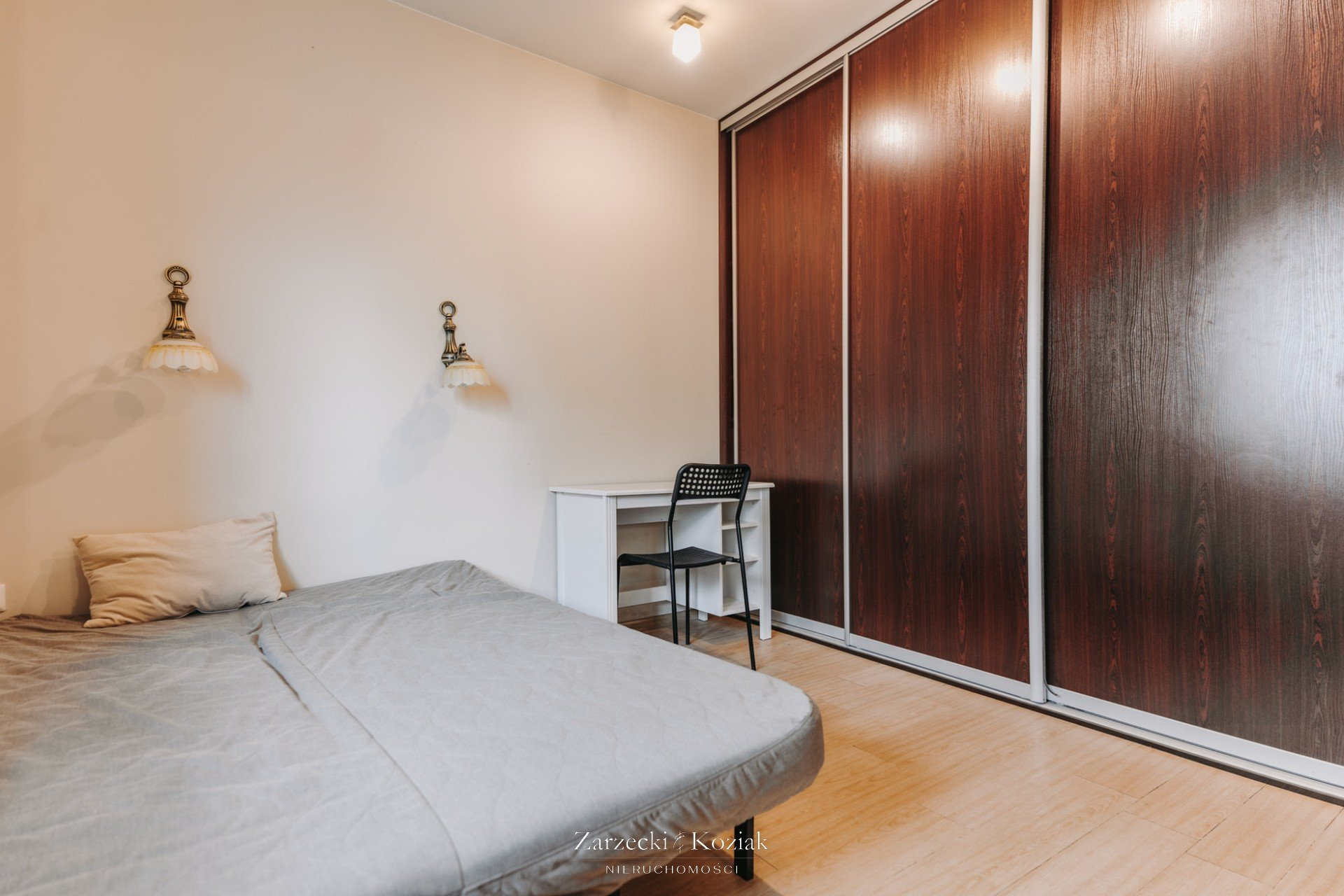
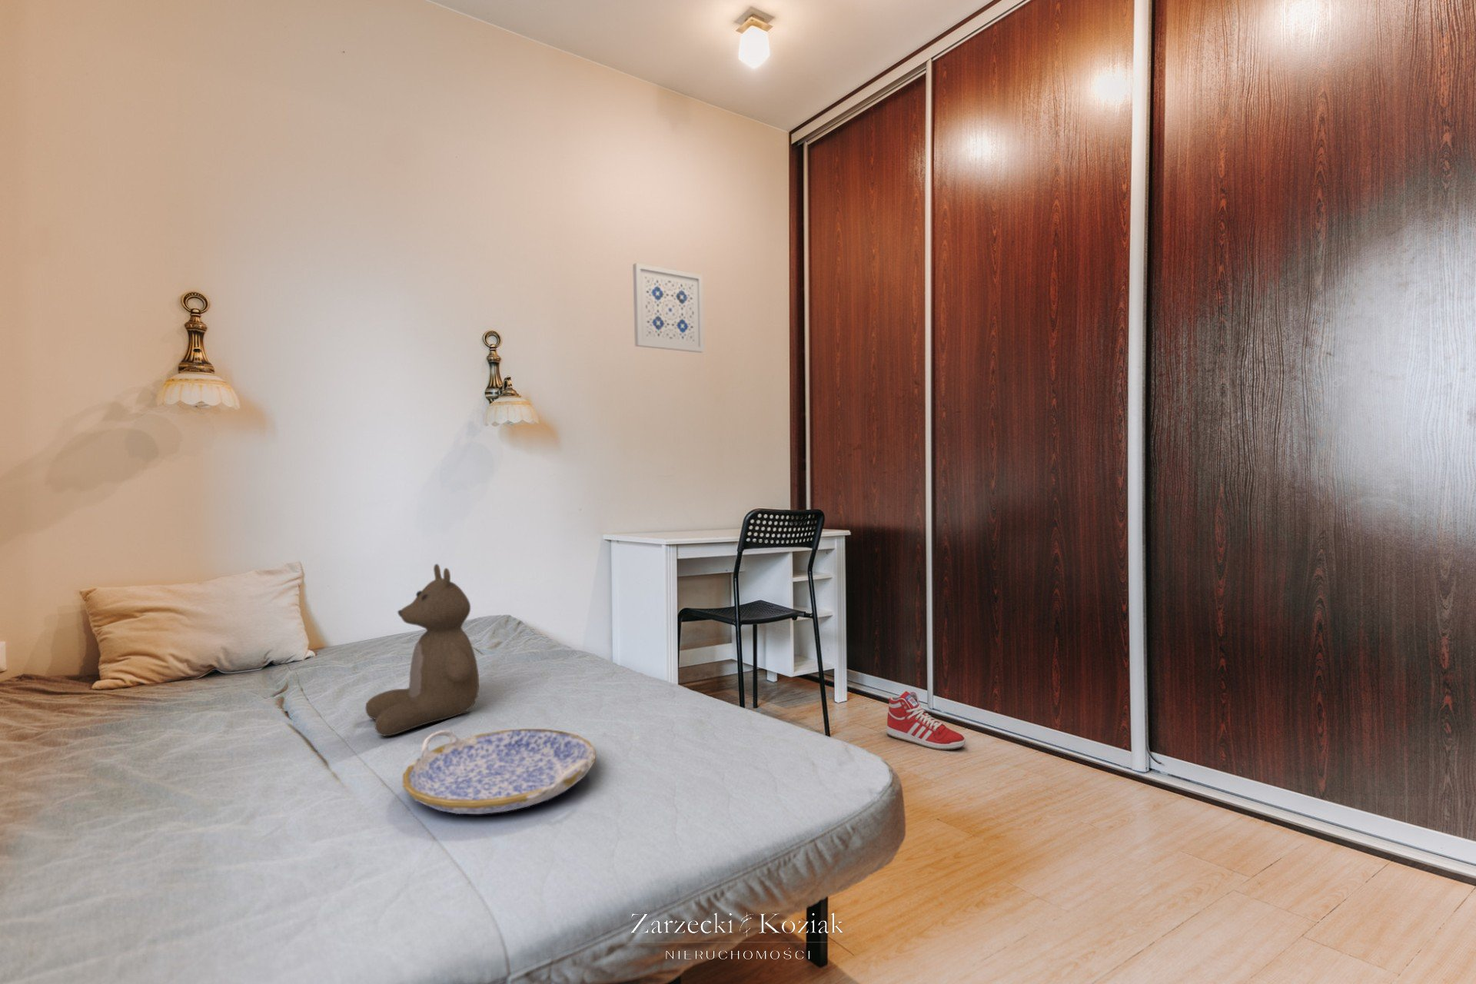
+ serving tray [402,728,596,815]
+ wall art [631,262,705,354]
+ teddy bear [365,562,480,737]
+ sneaker [885,691,966,750]
